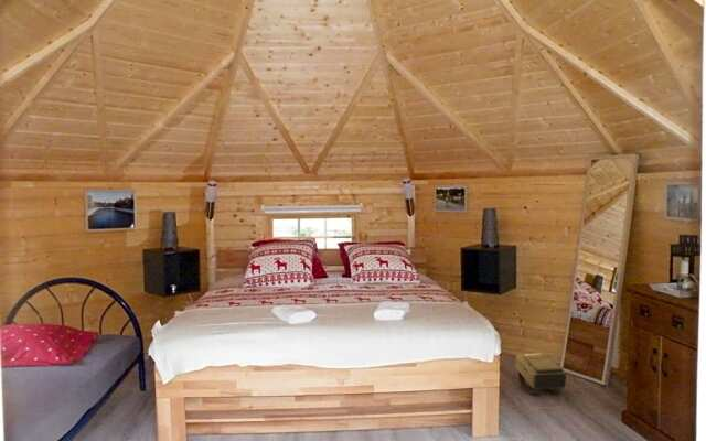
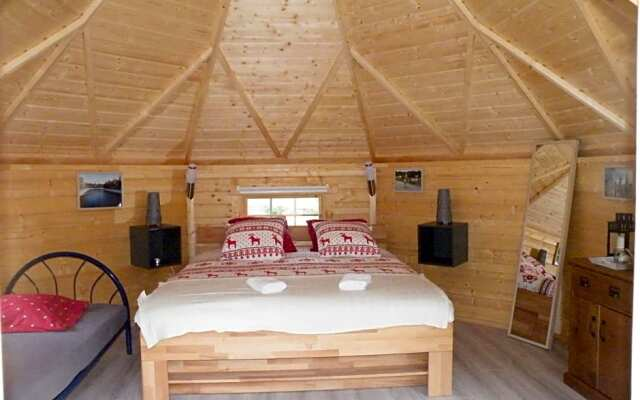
- backpack [514,352,567,396]
